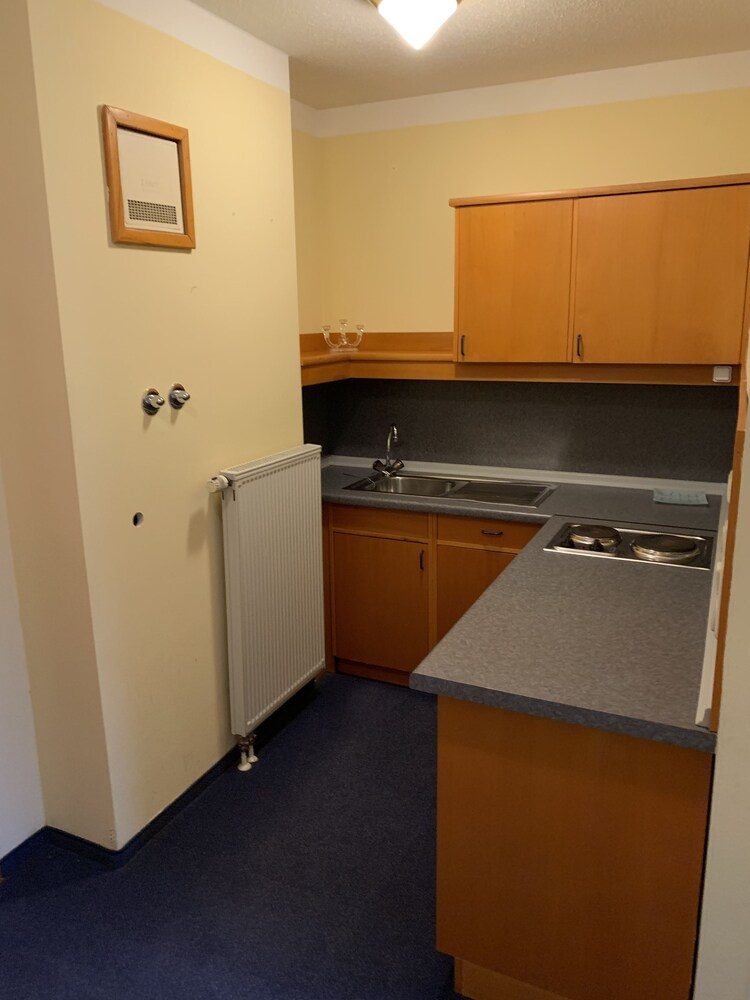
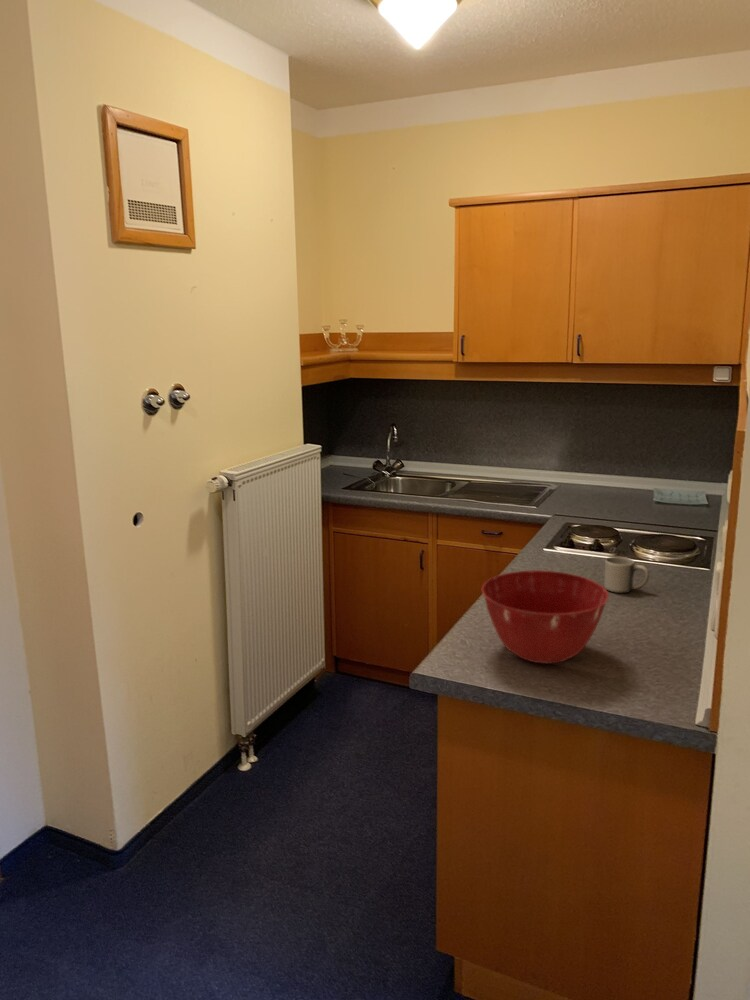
+ mug [603,556,650,594]
+ mixing bowl [481,569,610,665]
